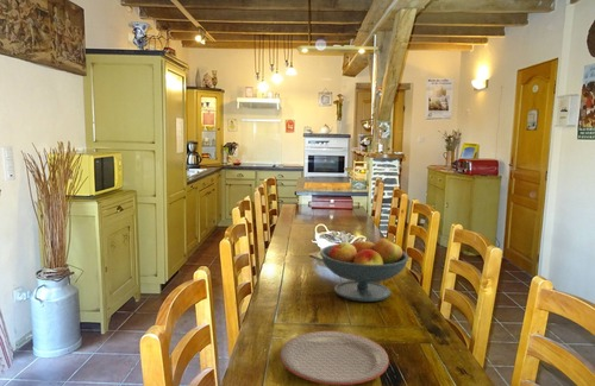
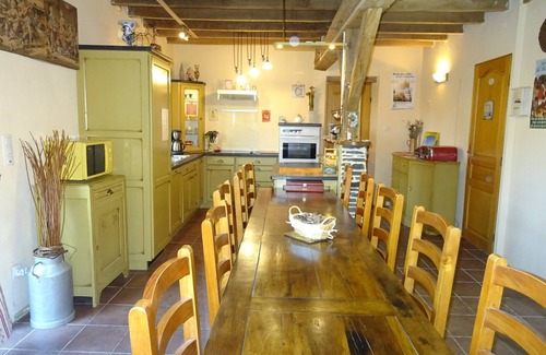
- plate [280,330,390,386]
- fruit bowl [319,238,409,303]
